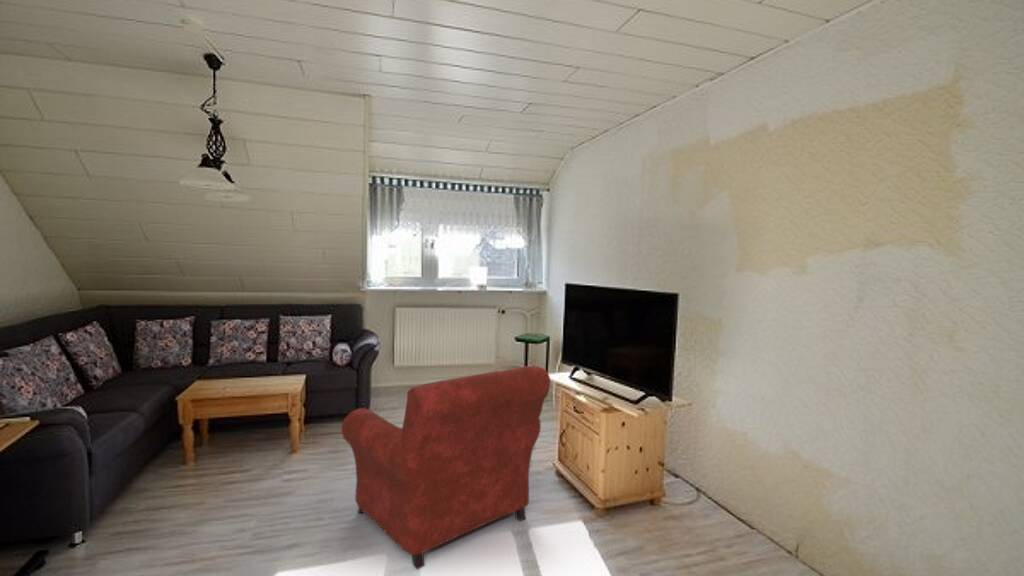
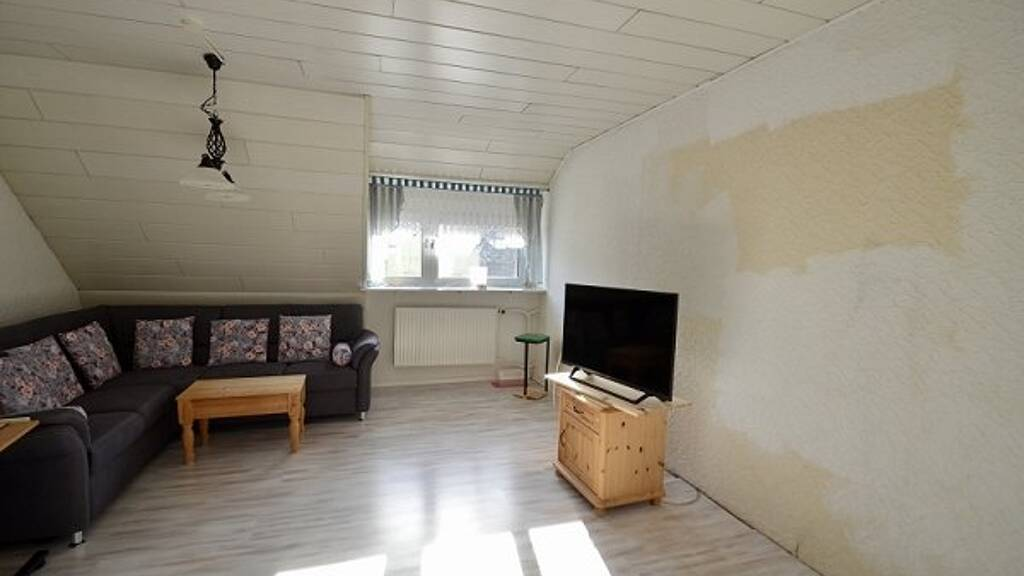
- armchair [341,365,551,570]
